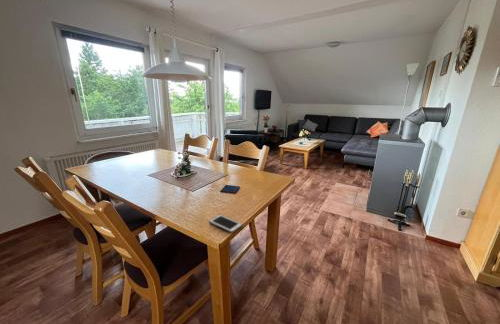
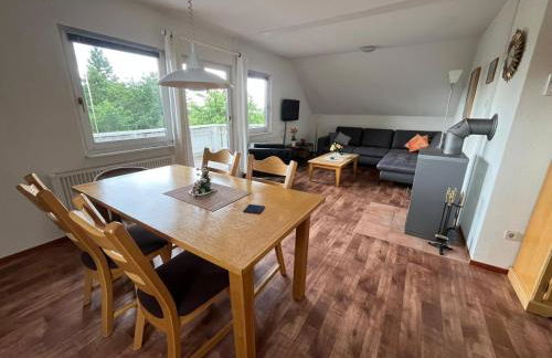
- cell phone [208,214,243,234]
